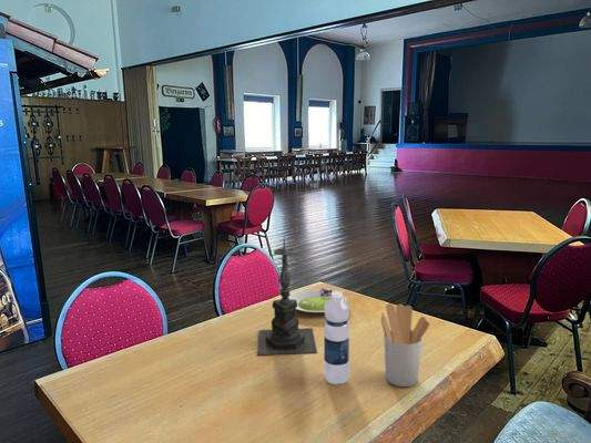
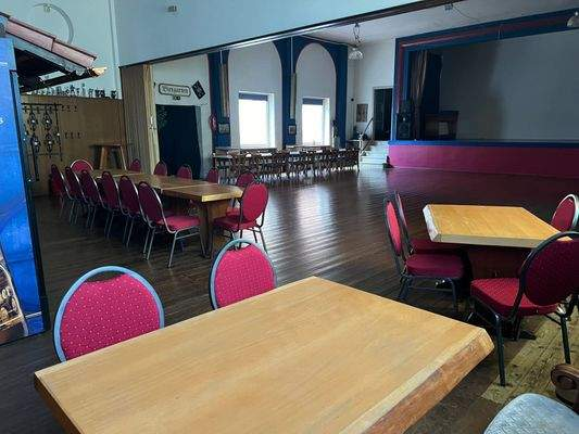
- utensil holder [380,302,430,388]
- water bottle [323,290,350,385]
- salad plate [288,287,348,313]
- candle holder [256,234,318,356]
